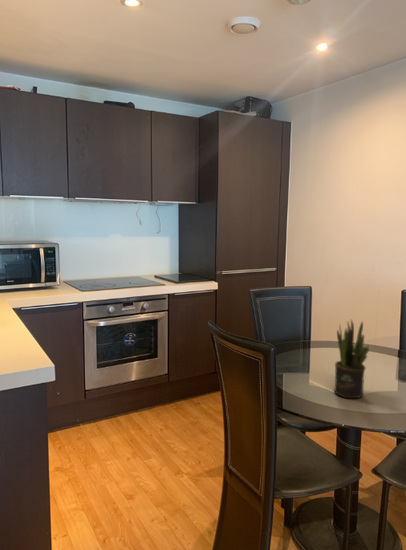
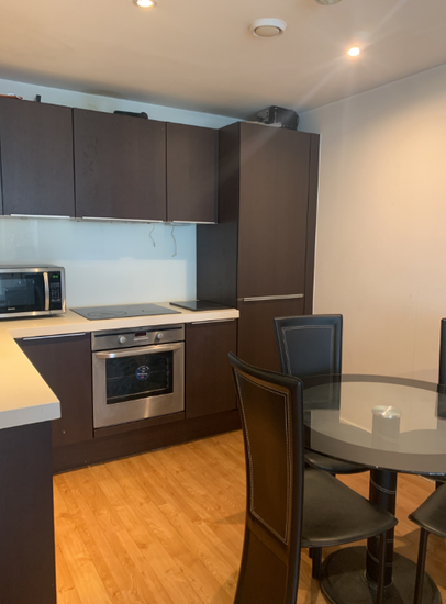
- potted plant [333,319,370,400]
